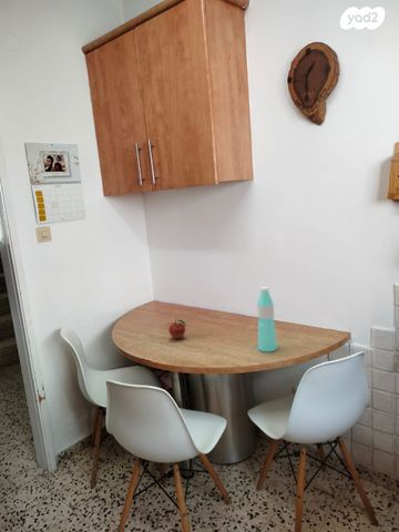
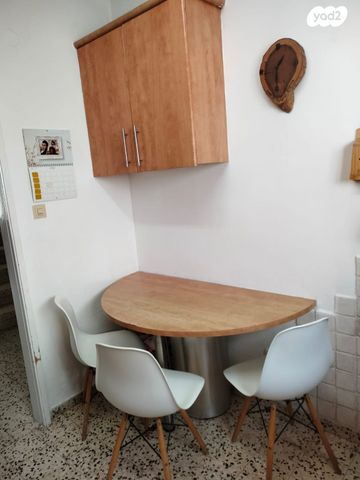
- fruit [167,318,187,339]
- water bottle [256,286,278,352]
